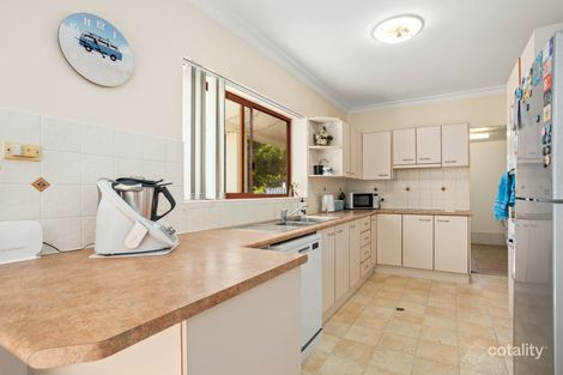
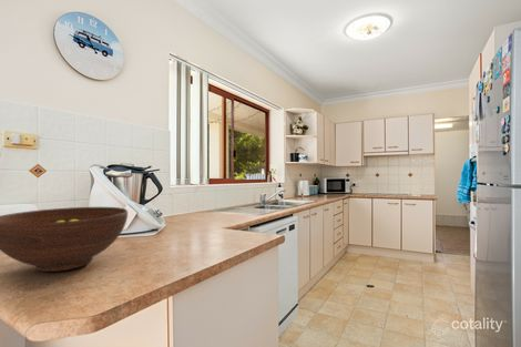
+ fruit bowl [0,206,129,273]
